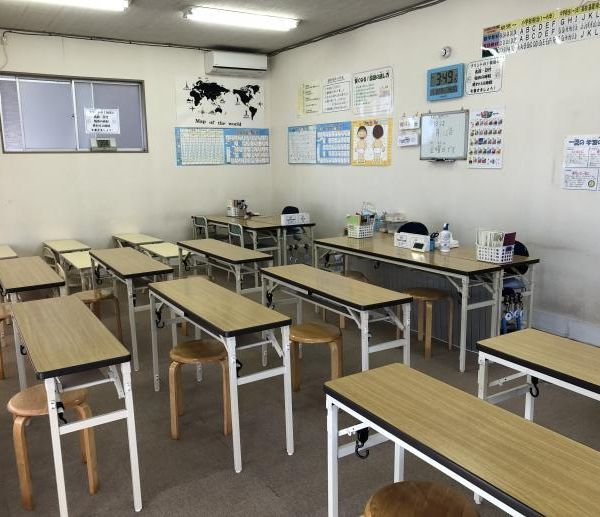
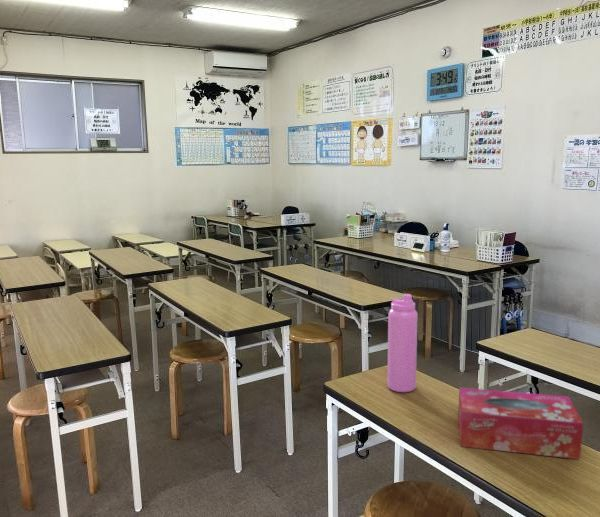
+ tissue box [457,387,584,460]
+ water bottle [386,293,419,393]
